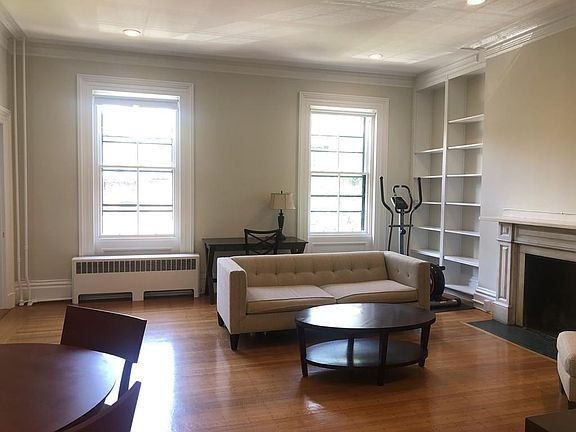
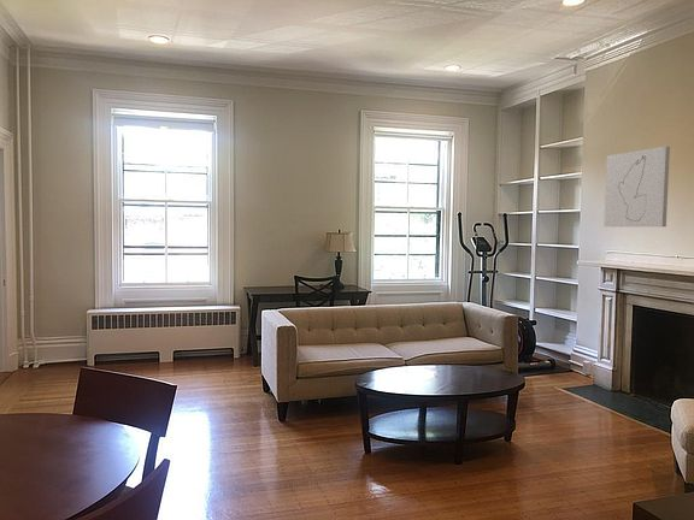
+ wall art [604,146,671,228]
